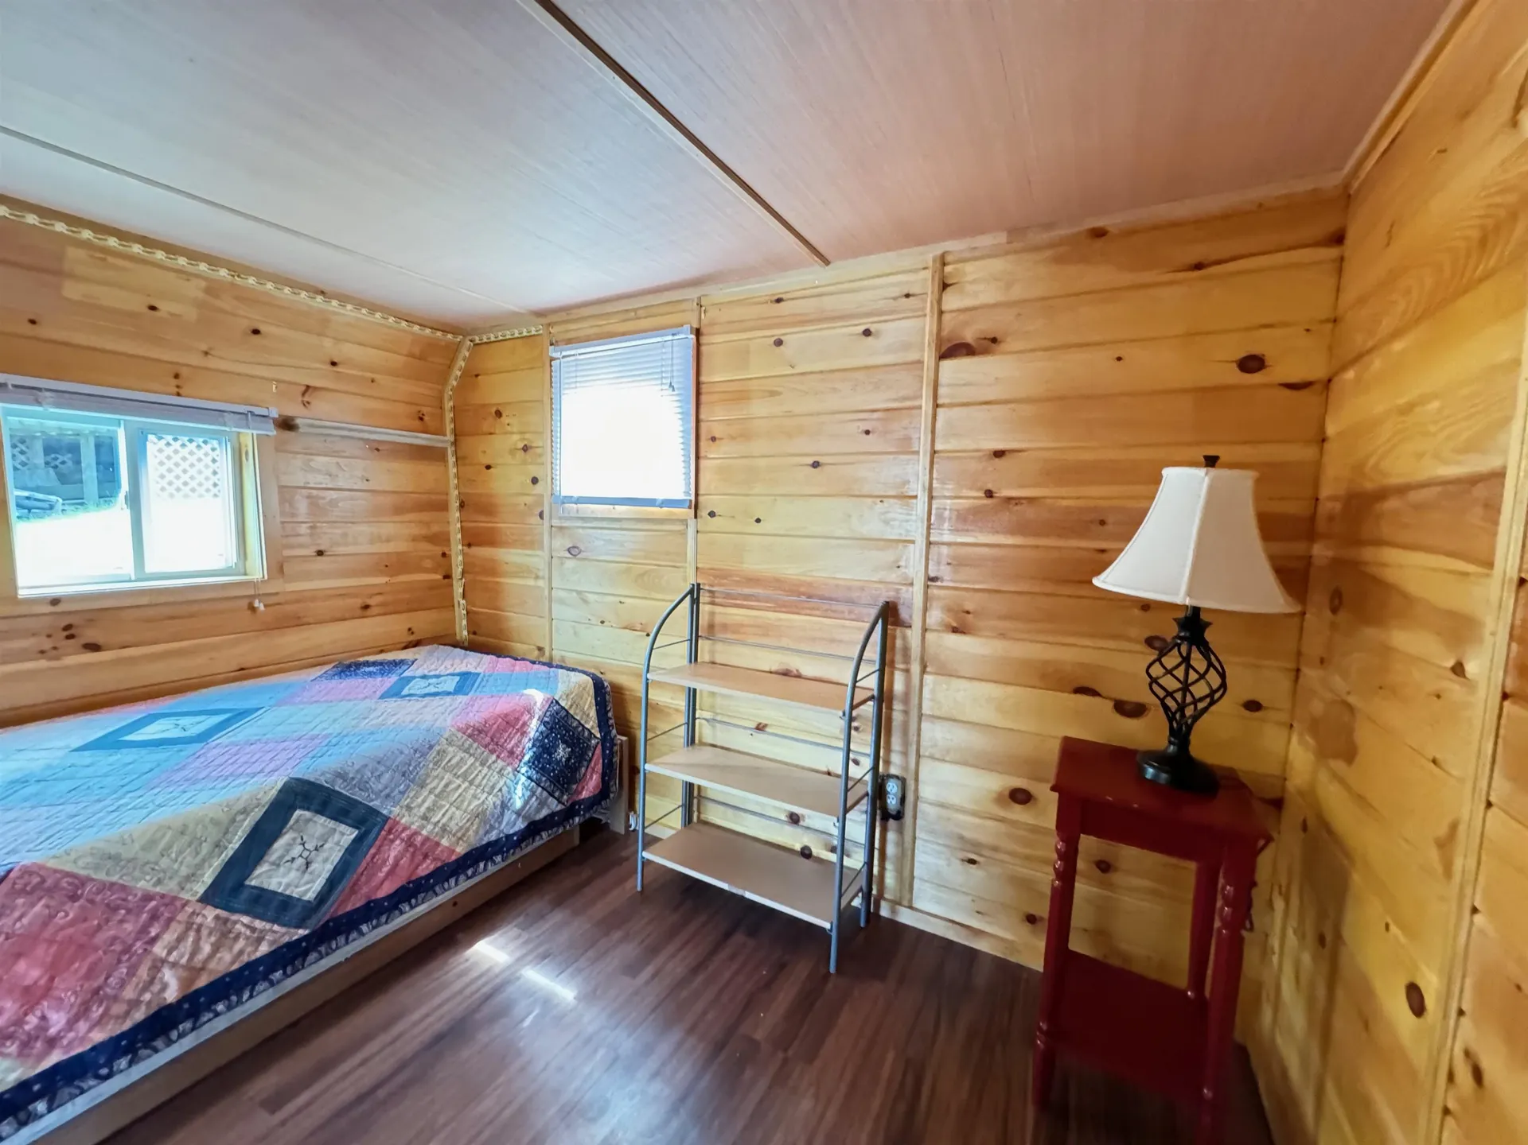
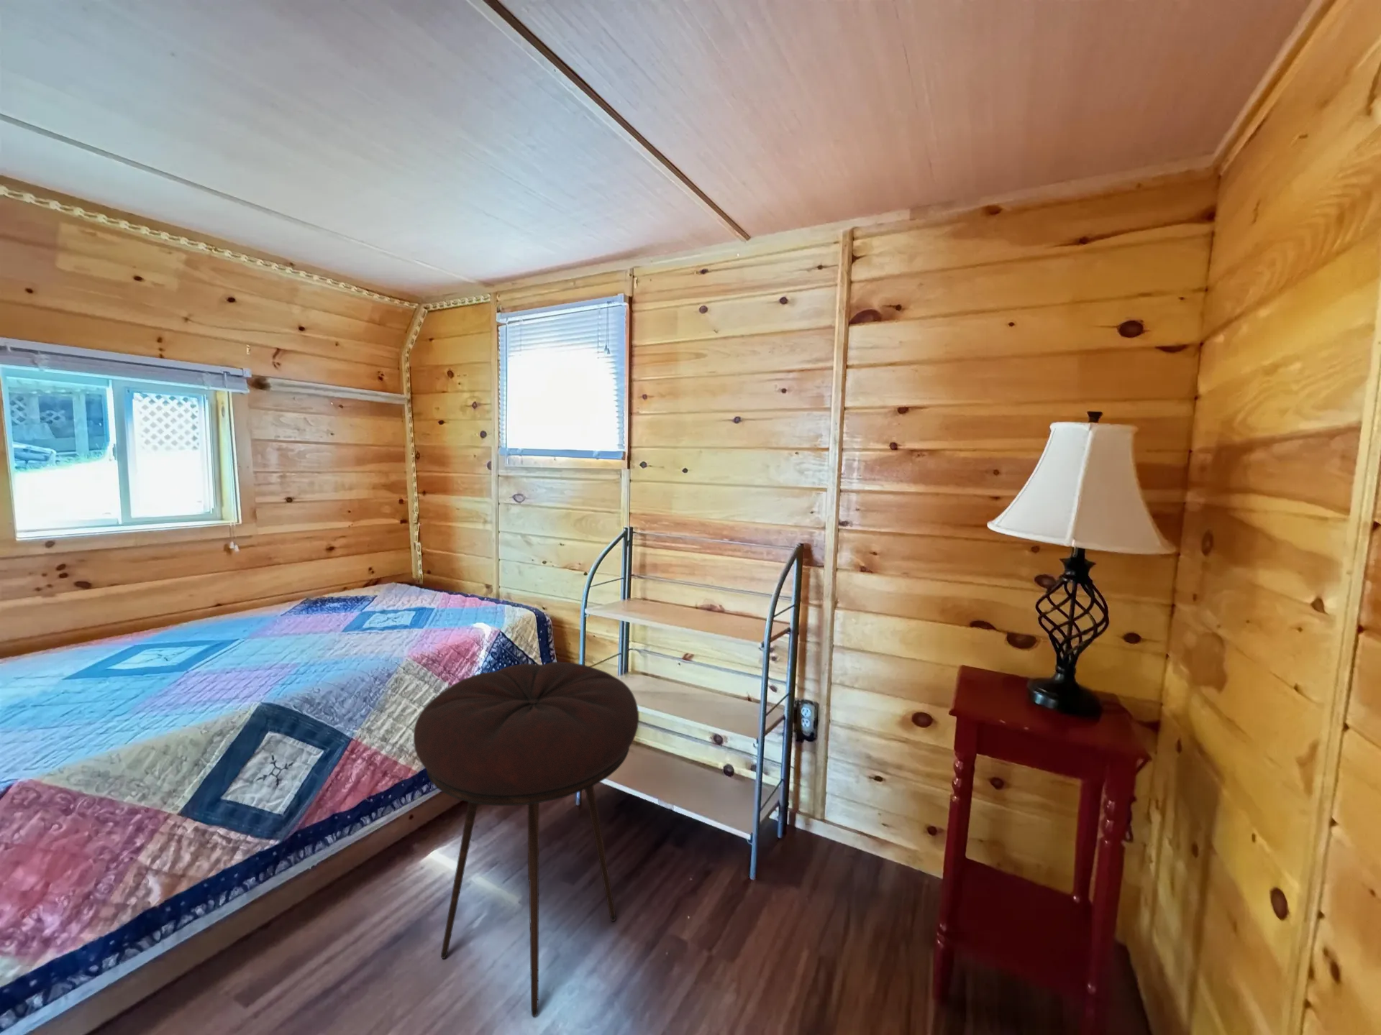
+ stool [413,661,639,1018]
